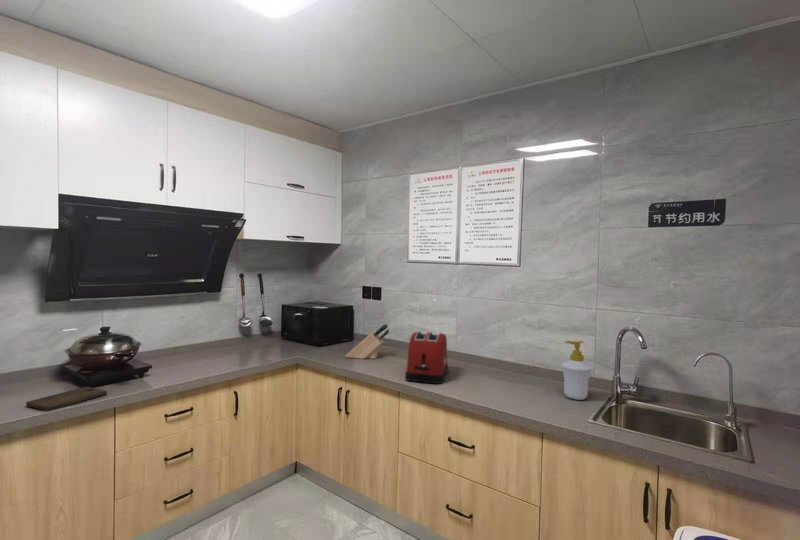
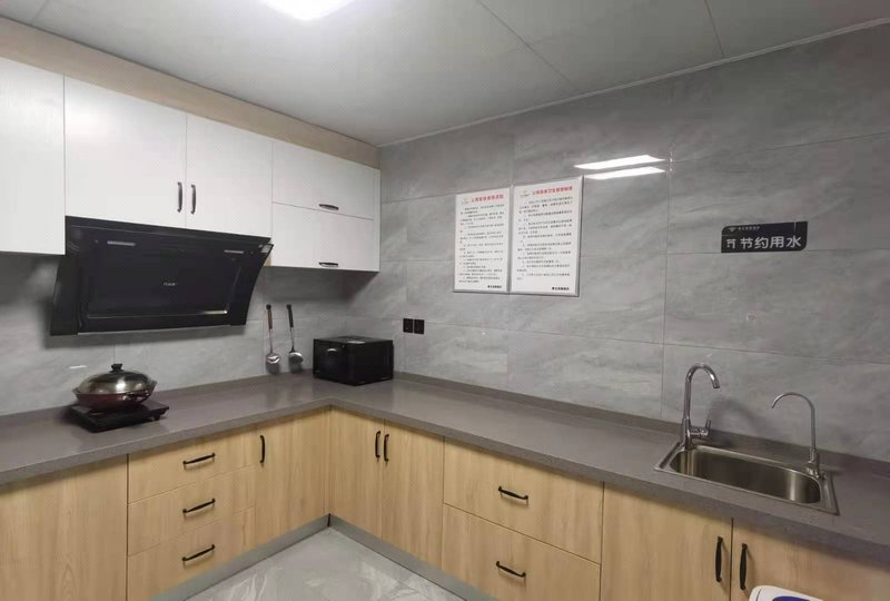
- cutting board [25,386,108,412]
- knife block [345,323,390,360]
- toaster [404,331,449,385]
- soap bottle [560,340,593,401]
